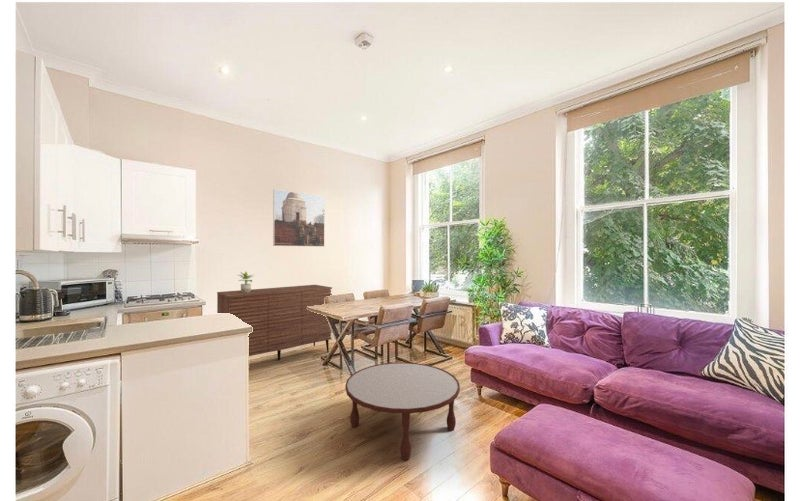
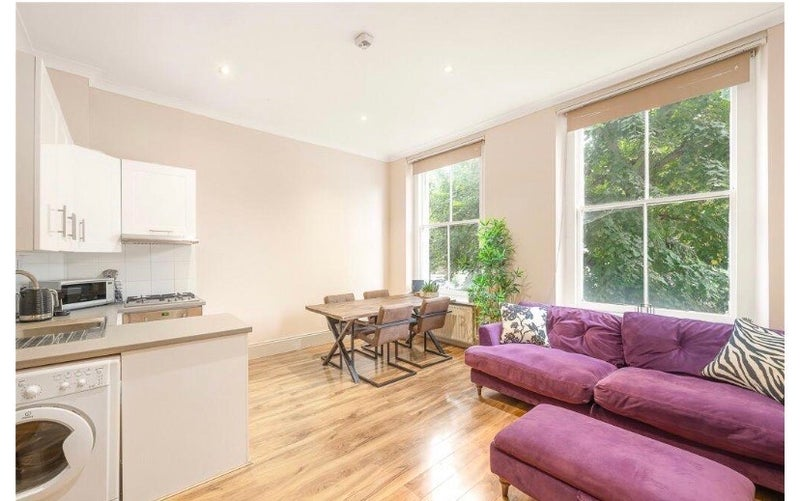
- sideboard [216,284,333,361]
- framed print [272,189,326,248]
- coffee table [344,361,461,461]
- potted plant [238,271,256,293]
